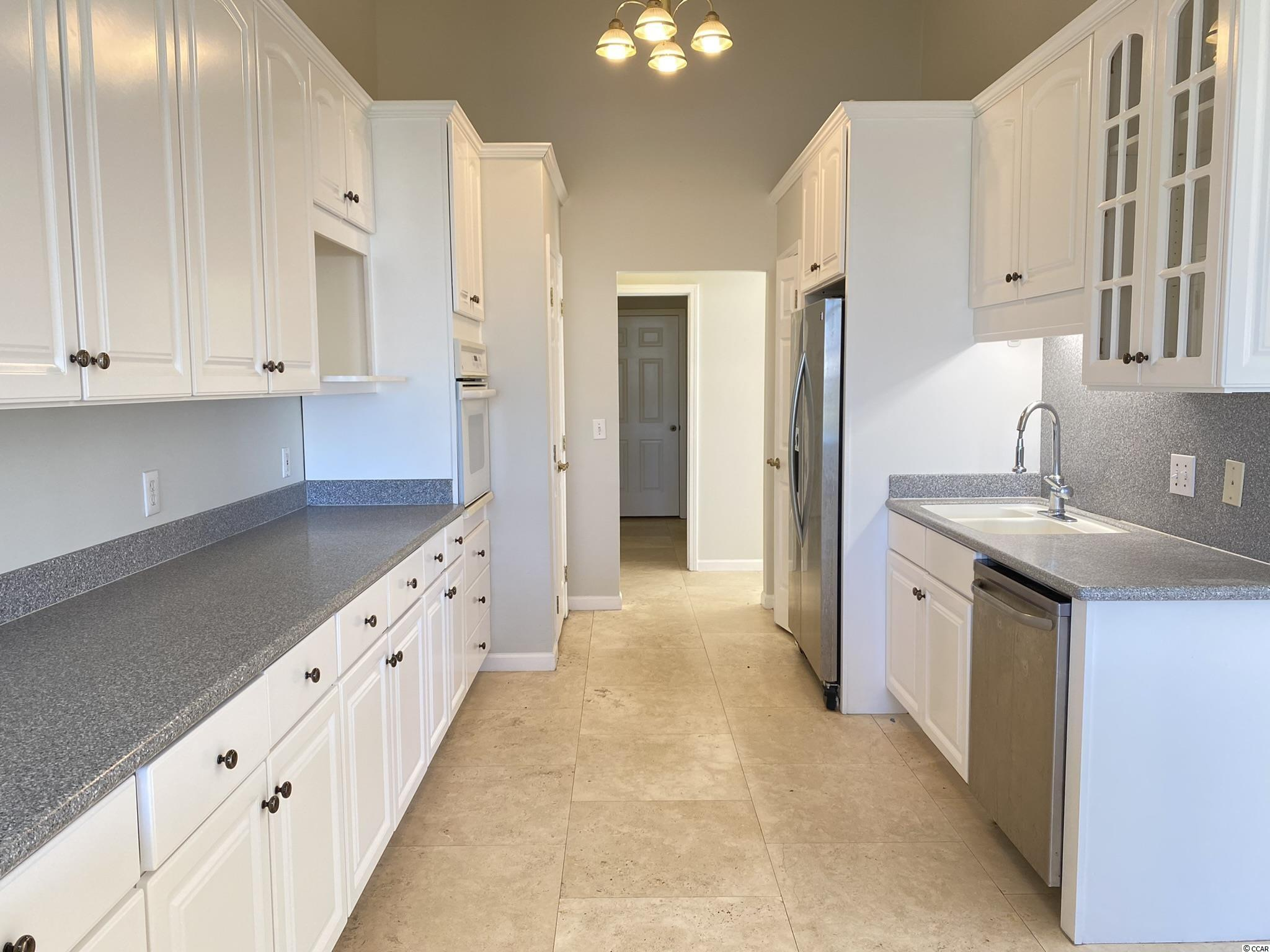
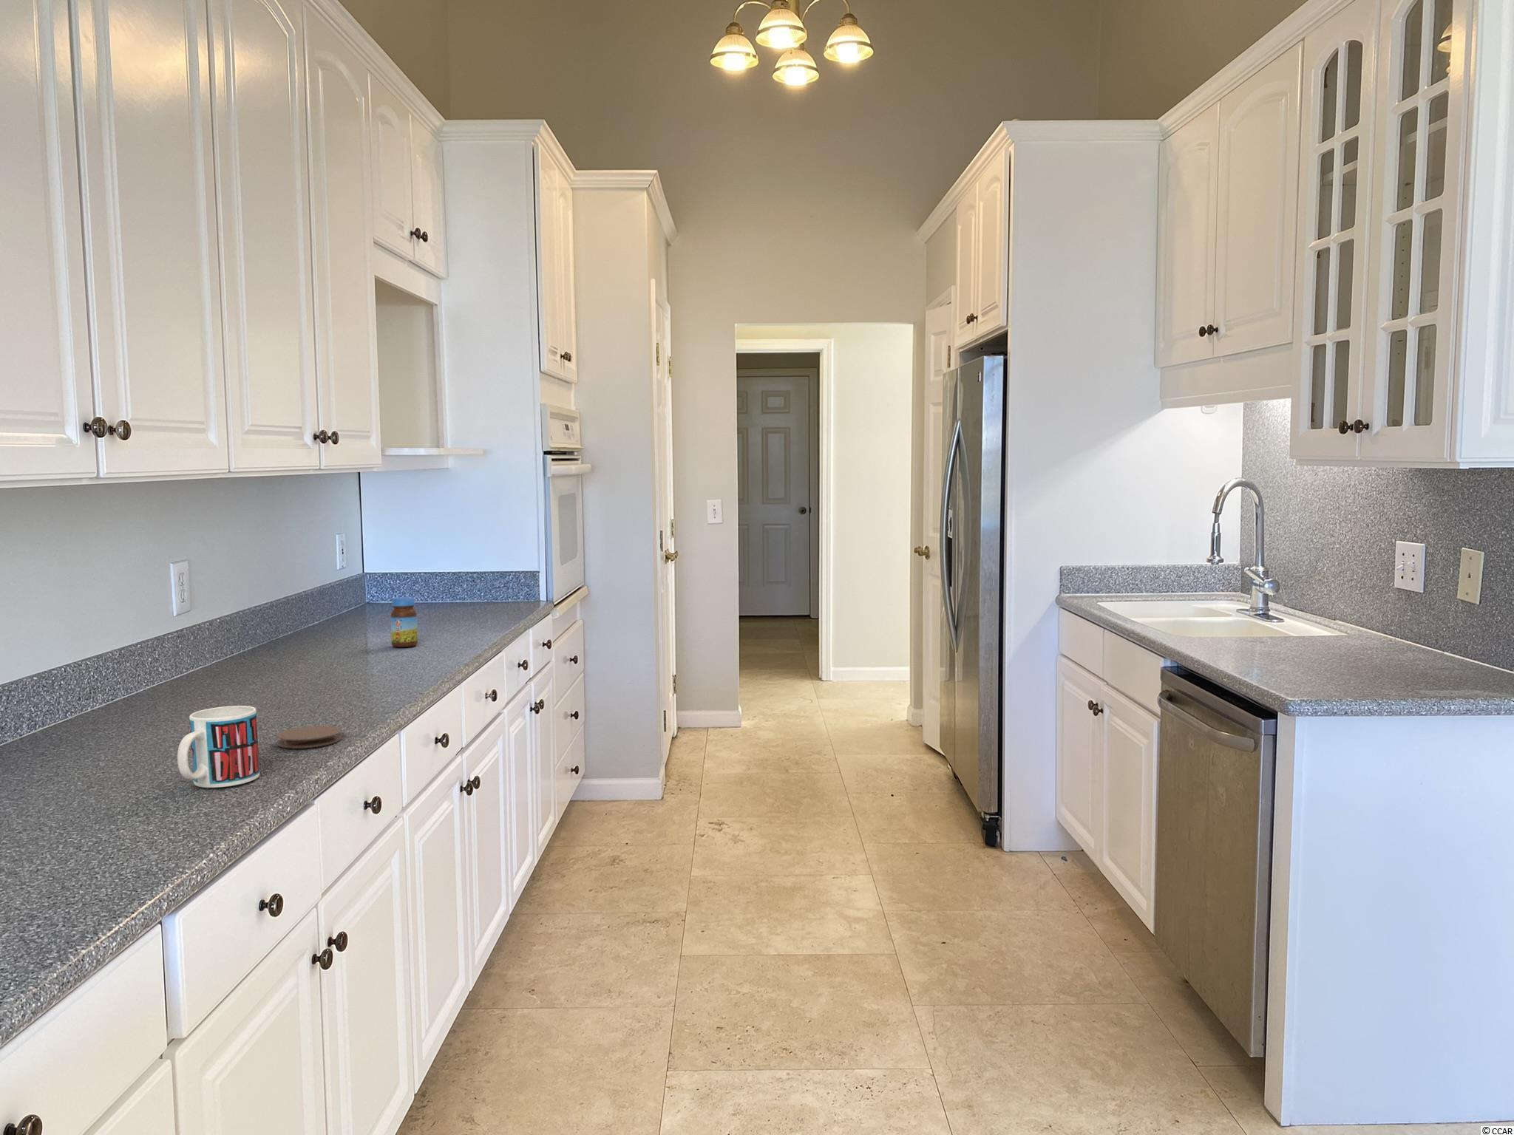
+ mug [176,705,260,788]
+ jar [390,596,418,649]
+ coaster [275,725,342,749]
